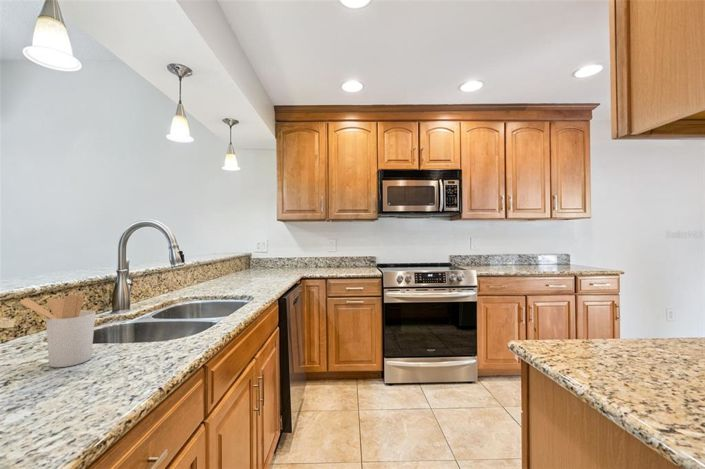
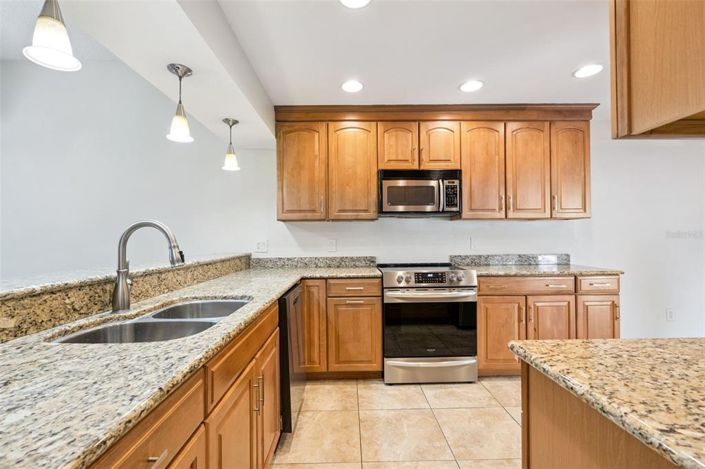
- utensil holder [18,293,96,368]
